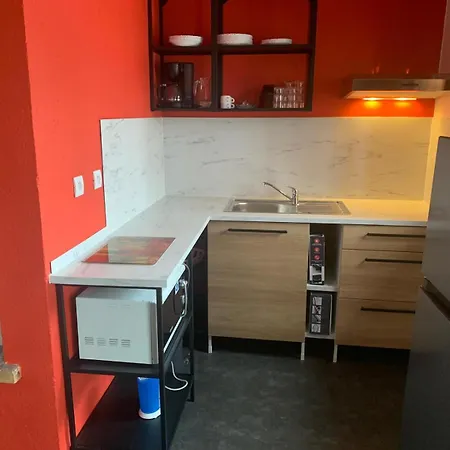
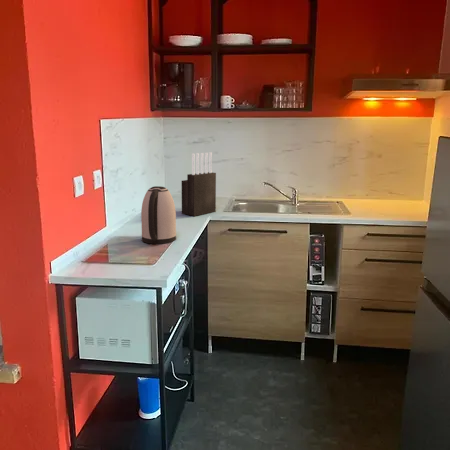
+ kettle [140,185,177,245]
+ knife block [181,151,217,217]
